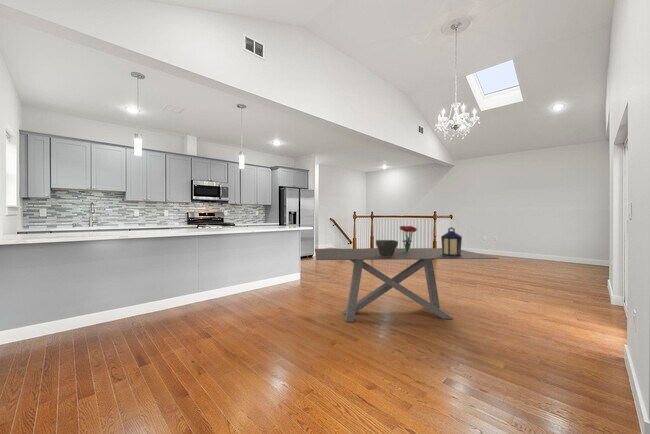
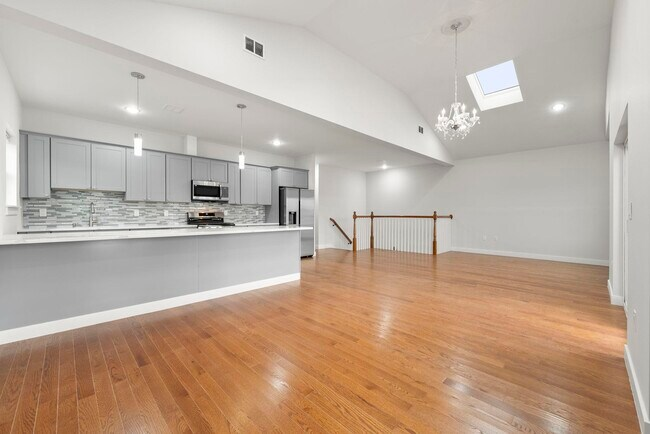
- ceramic pot [375,239,399,257]
- dining table [314,247,500,323]
- bouquet [399,225,418,252]
- lantern [440,226,463,257]
